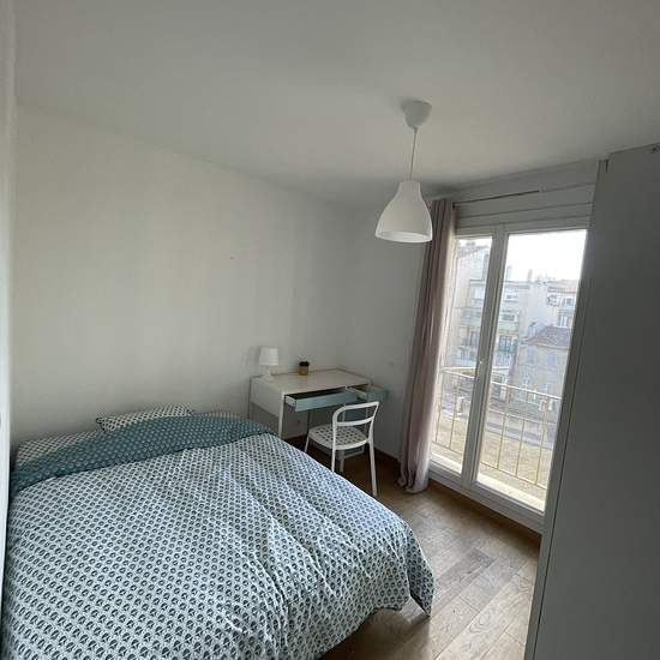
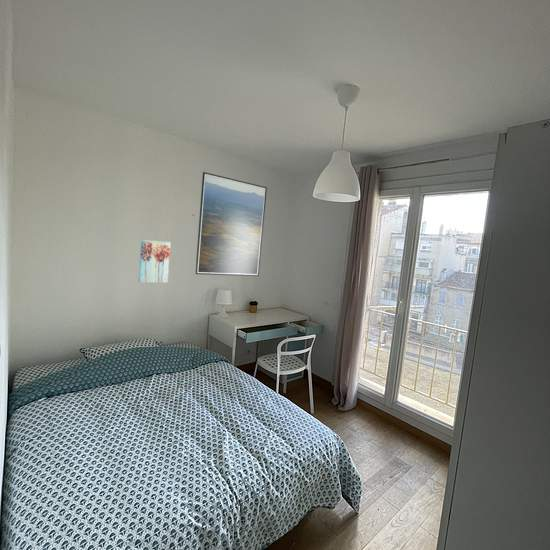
+ wall art [138,239,171,284]
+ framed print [194,171,268,277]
